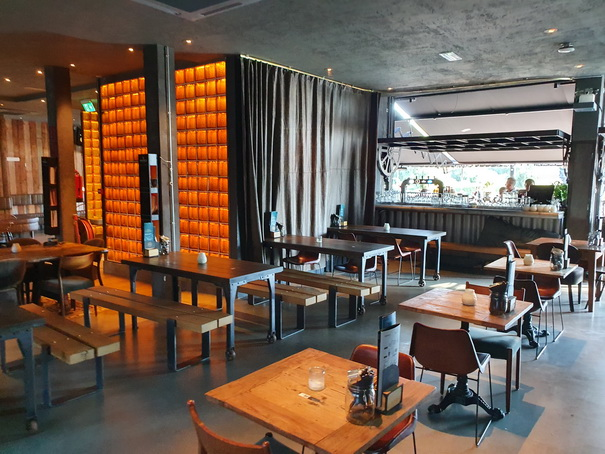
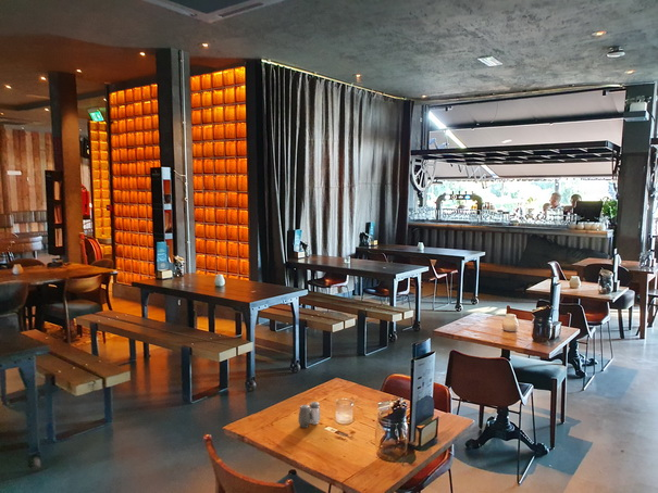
+ salt and pepper shaker [297,401,321,429]
